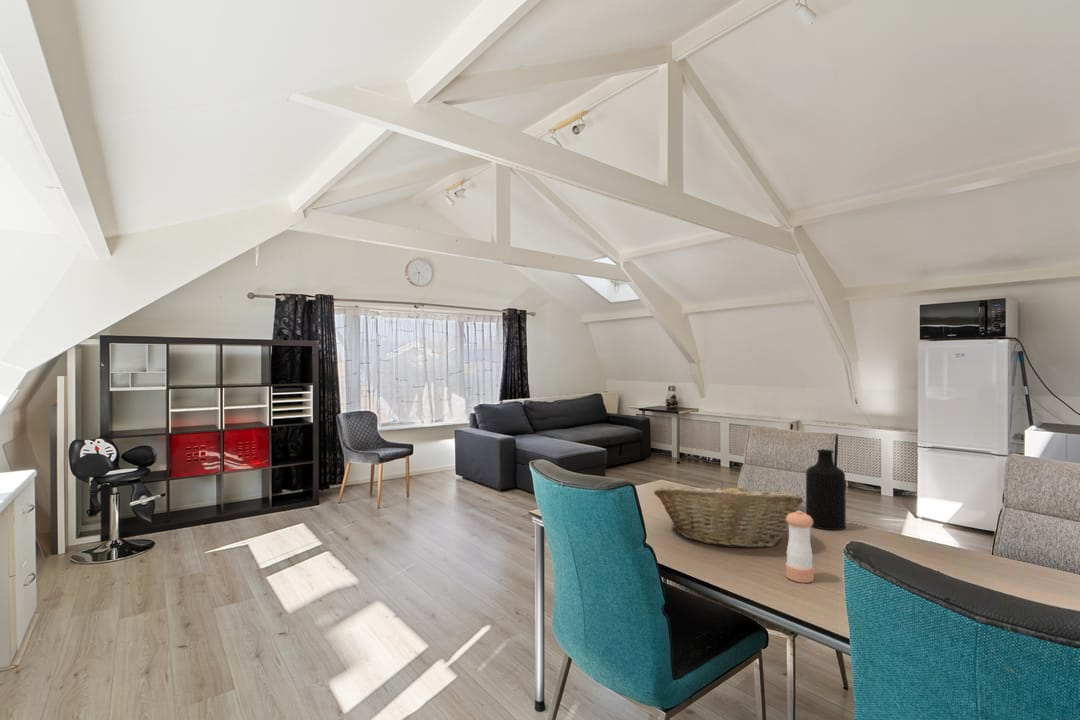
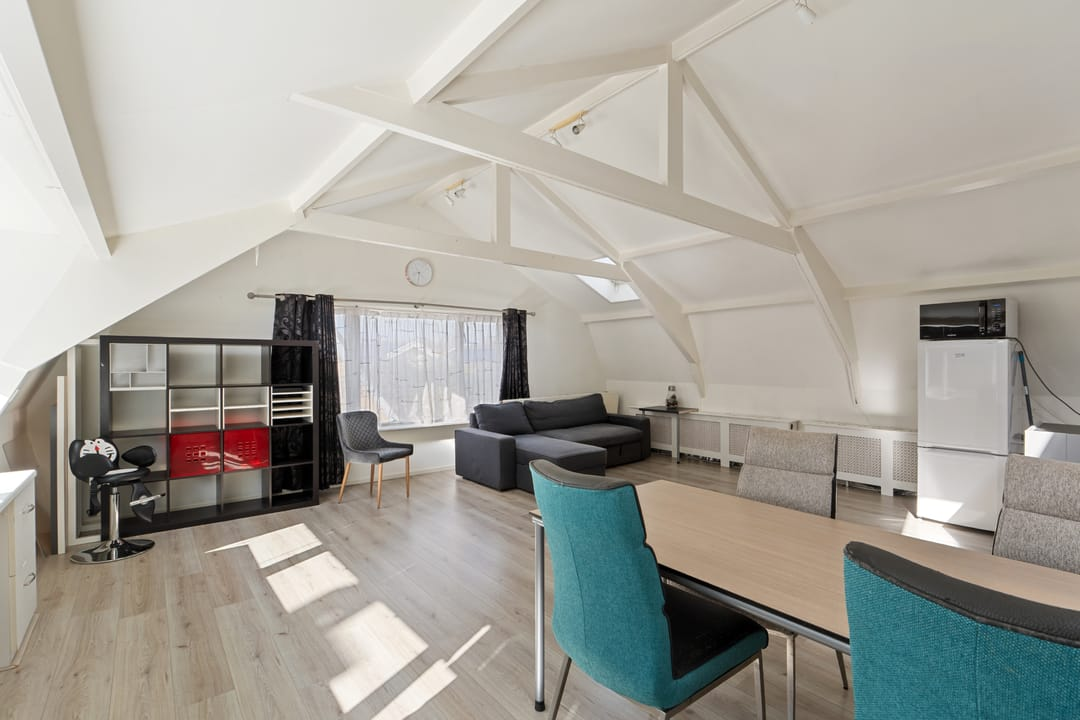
- bottle [805,448,847,531]
- pepper shaker [785,510,815,584]
- fruit basket [653,480,804,549]
